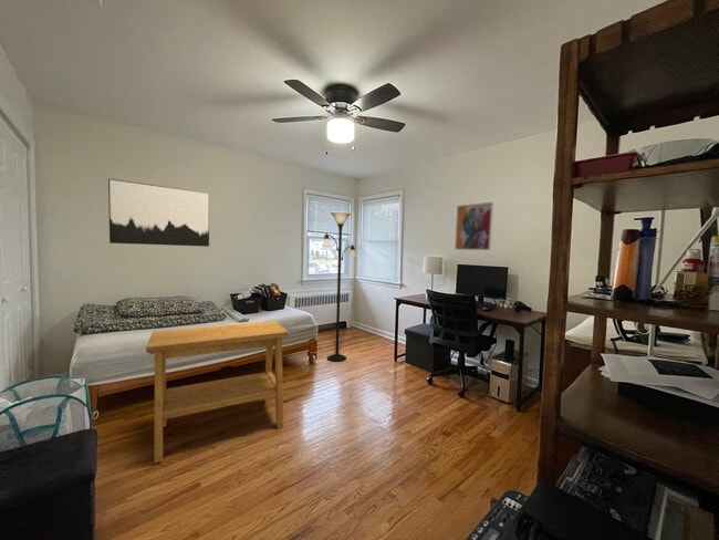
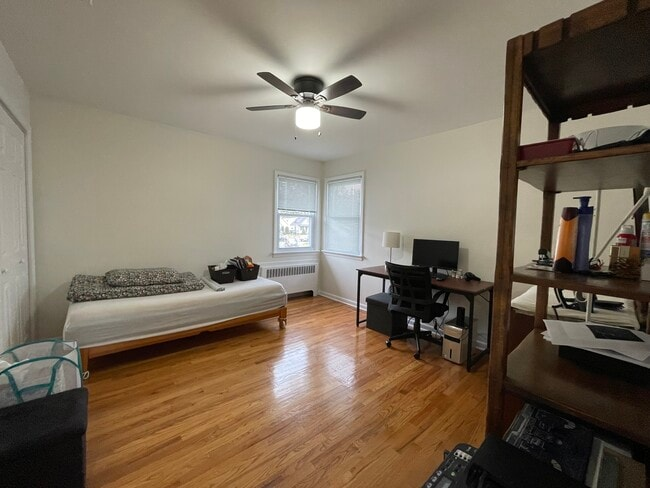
- wall art [454,201,494,251]
- side table [145,320,290,464]
- wall art [107,178,210,248]
- floor lamp [321,210,358,363]
